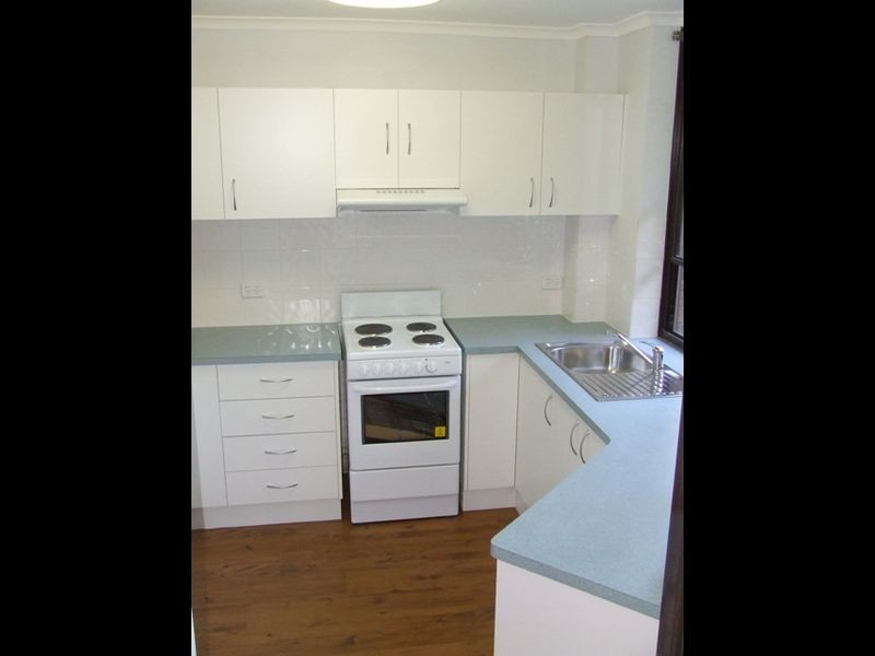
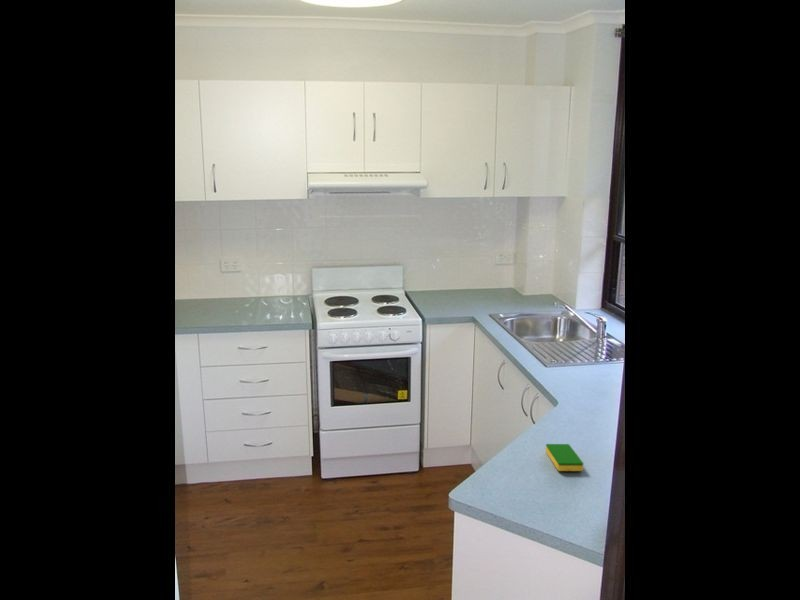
+ dish sponge [545,443,584,472]
